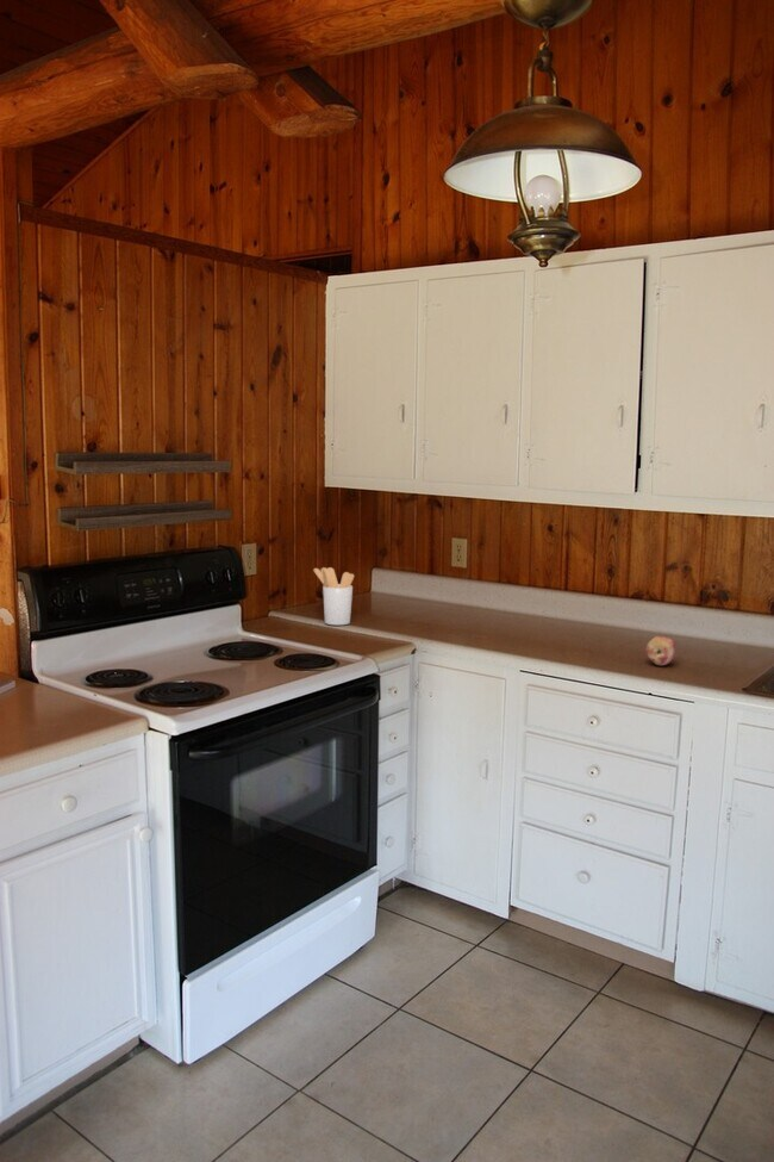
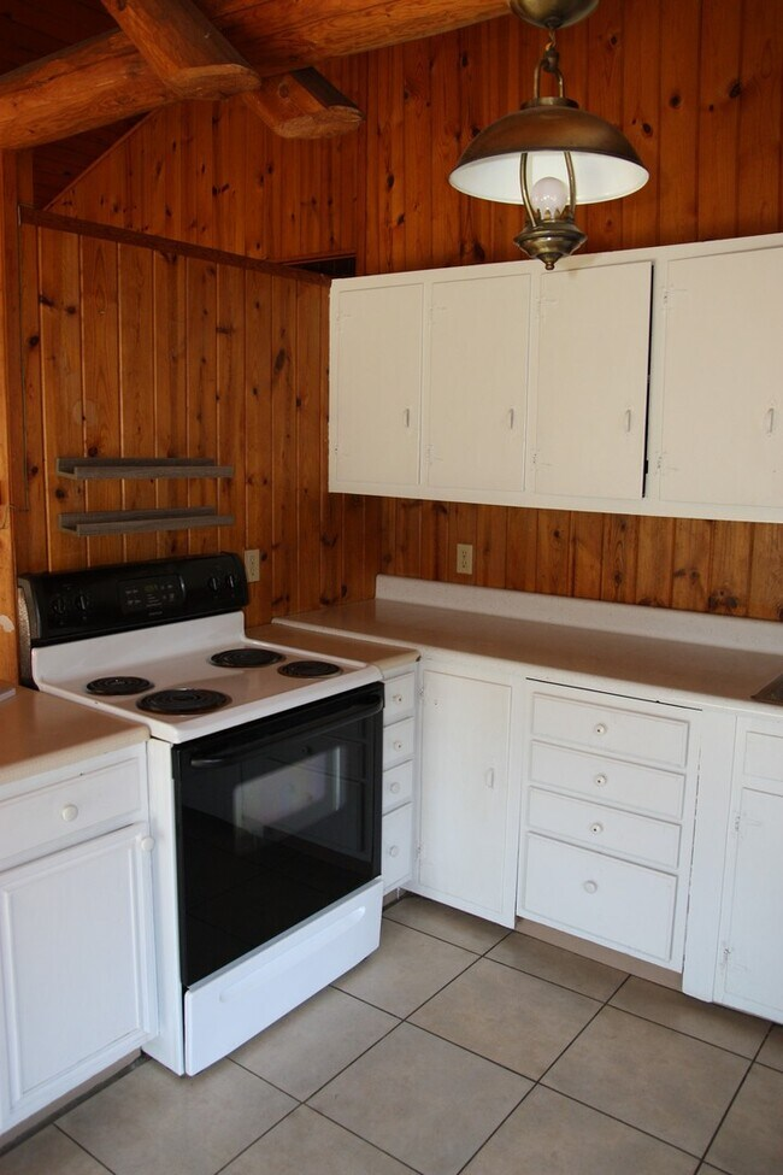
- fruit [644,635,676,666]
- utensil holder [312,566,355,626]
